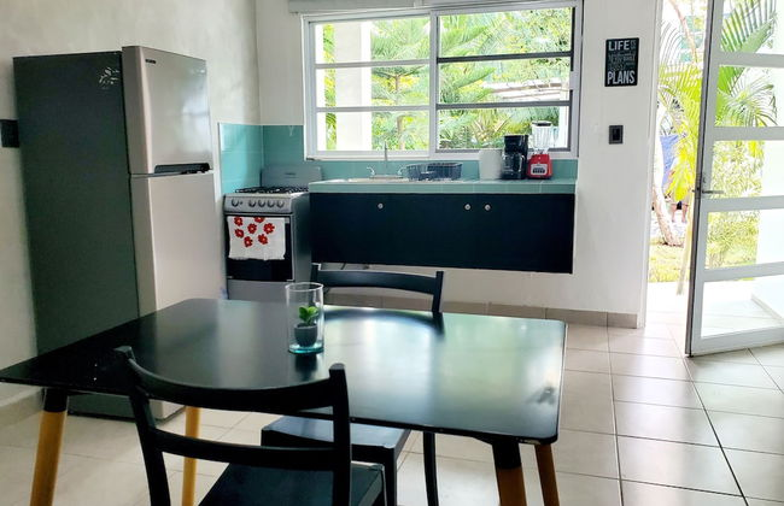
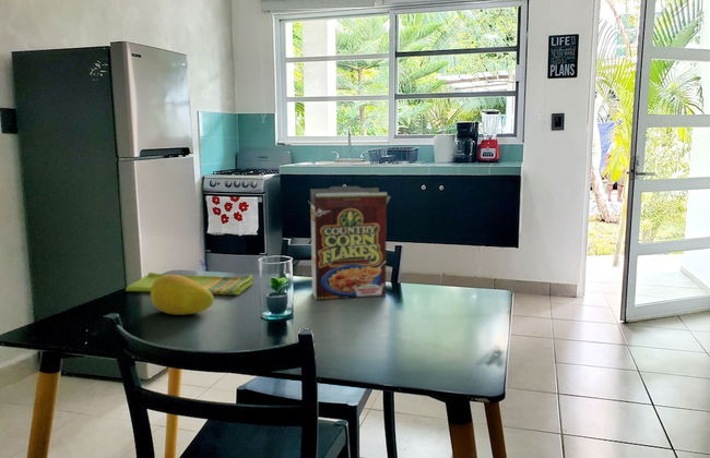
+ cereal box [309,185,392,301]
+ dish towel [125,272,255,296]
+ fruit [150,274,215,316]
